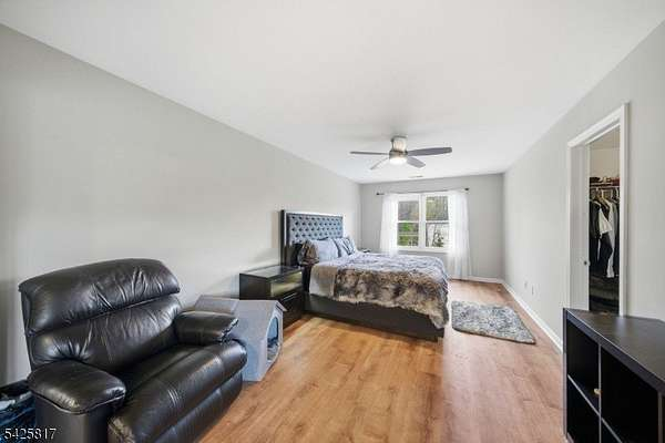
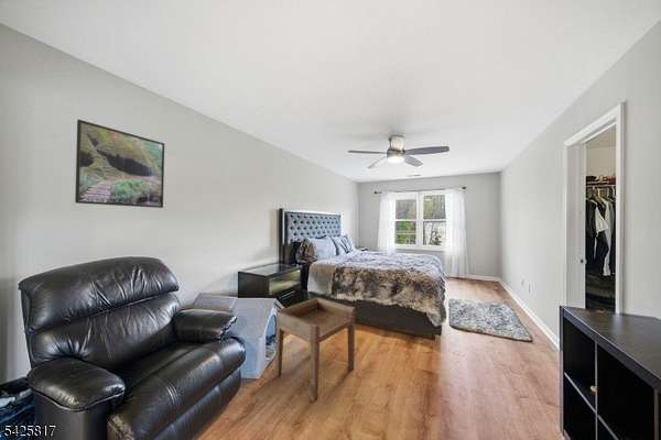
+ side table [274,296,356,403]
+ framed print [74,119,165,209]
